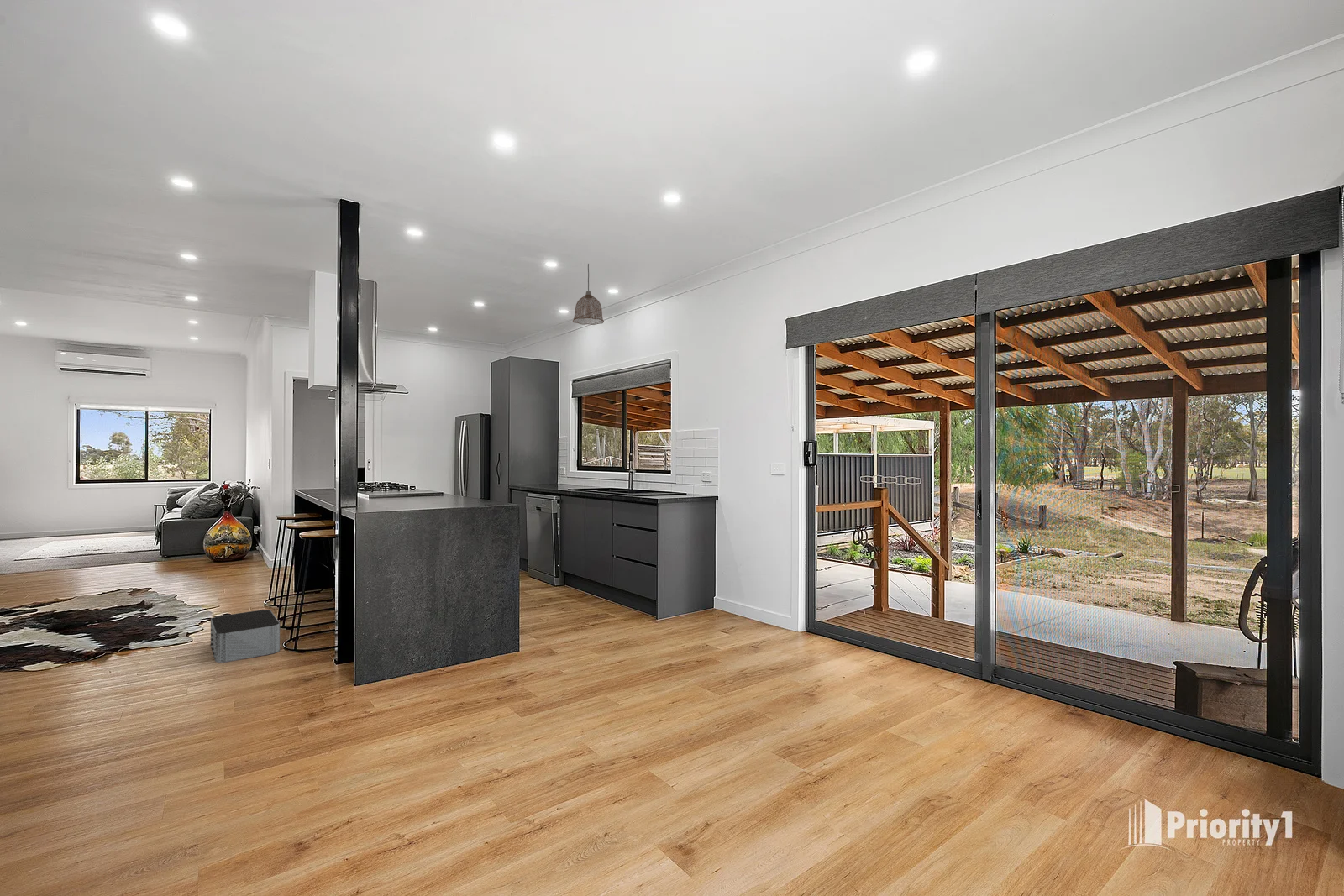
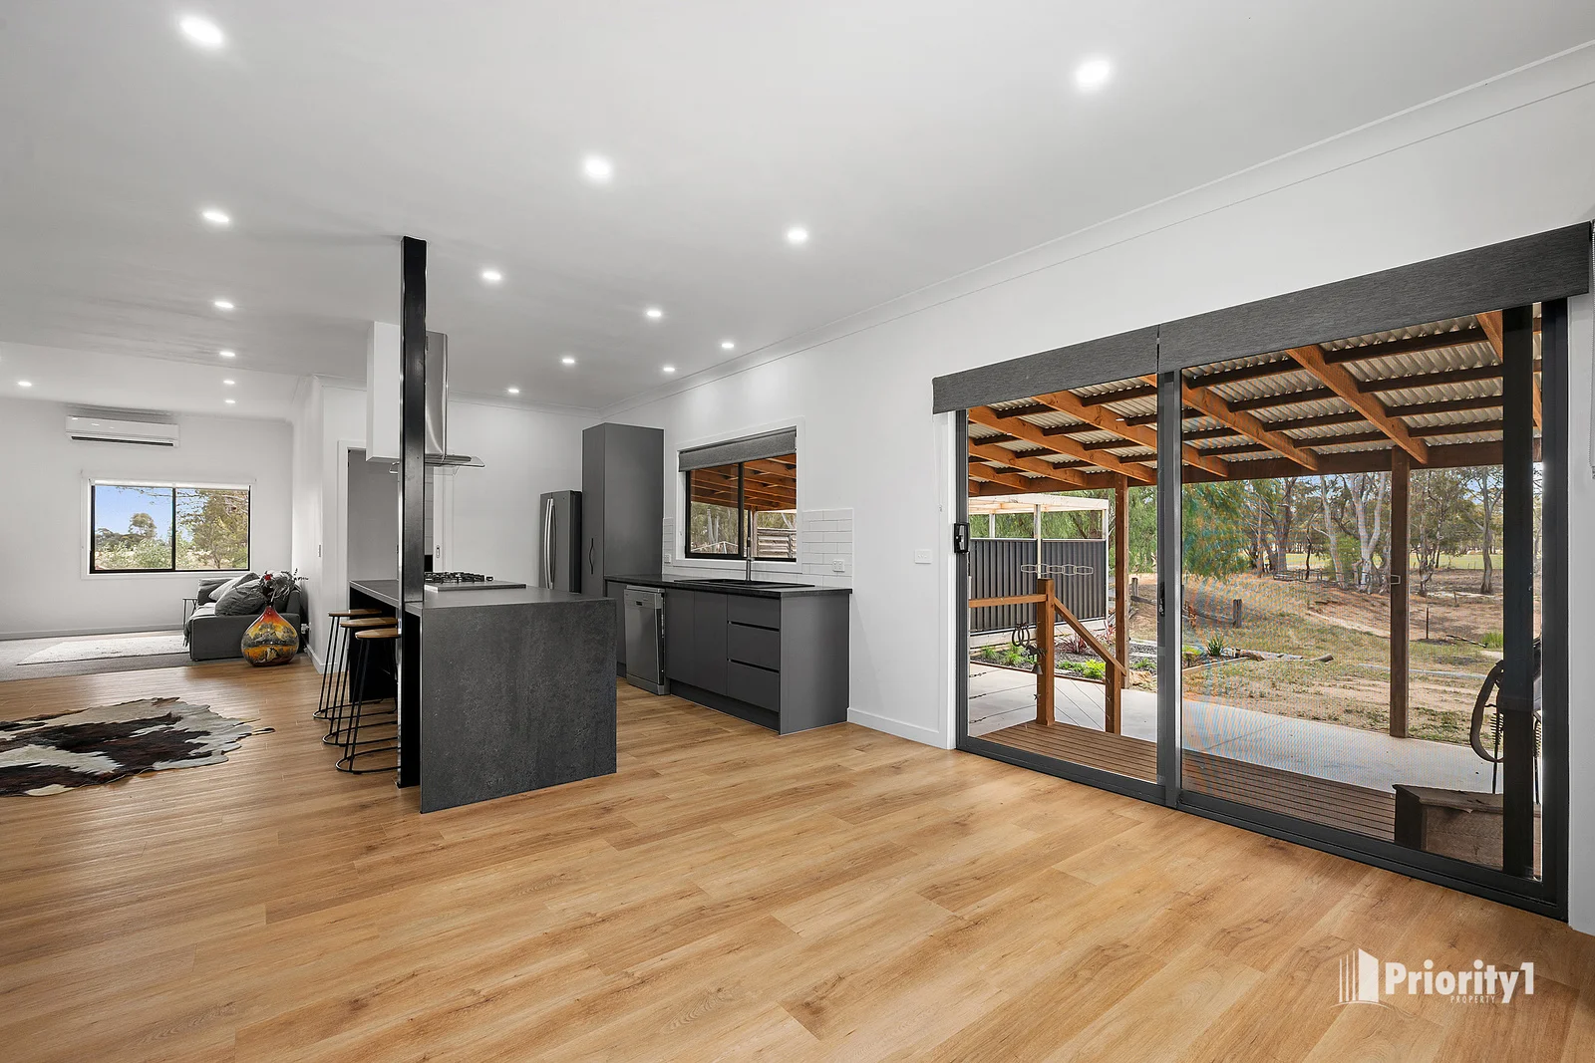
- pendant lamp [572,263,605,326]
- storage bin [210,609,281,663]
